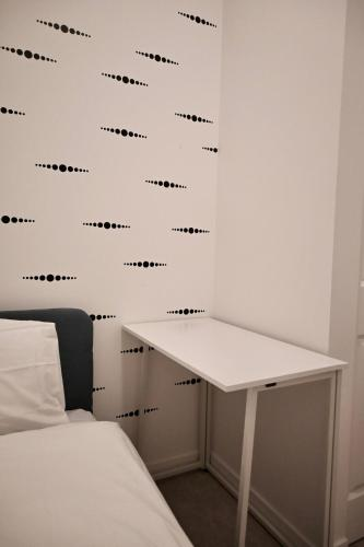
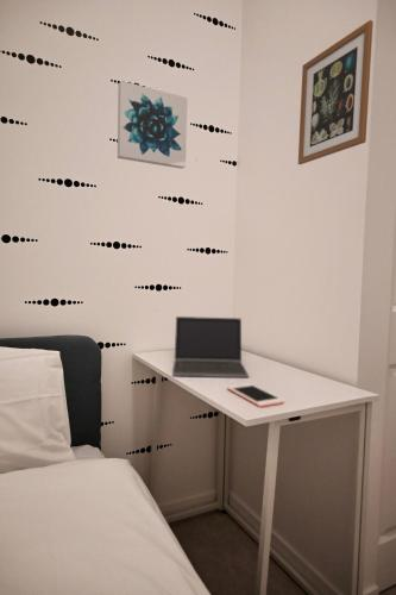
+ cell phone [226,382,285,408]
+ wall art [117,80,188,170]
+ wall art [297,19,375,165]
+ laptop computer [171,315,250,378]
